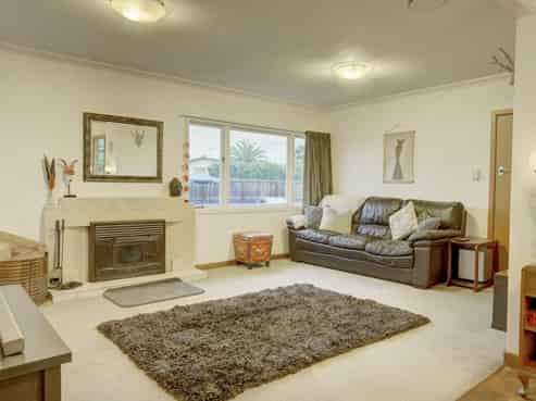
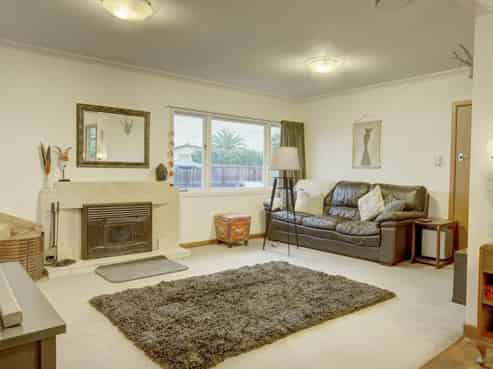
+ floor lamp [261,146,301,257]
